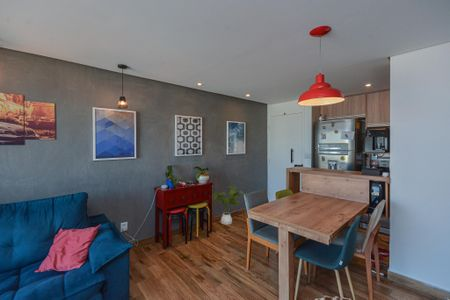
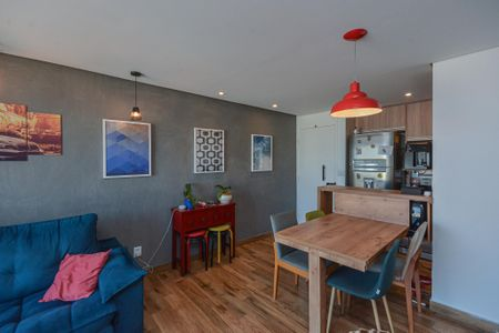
- house plant [211,185,245,226]
